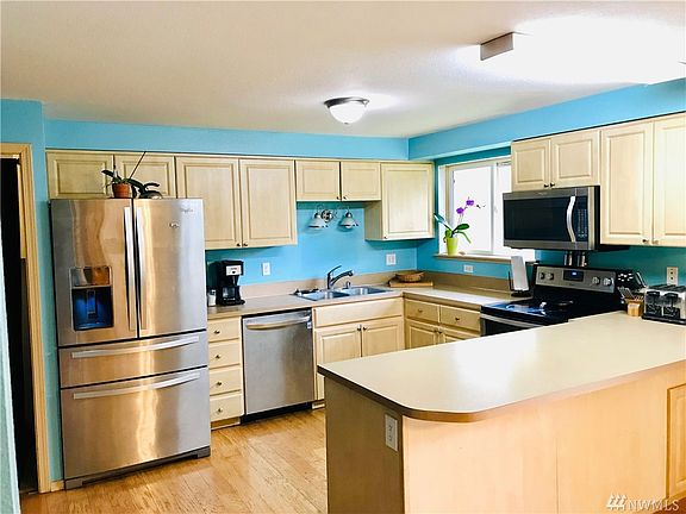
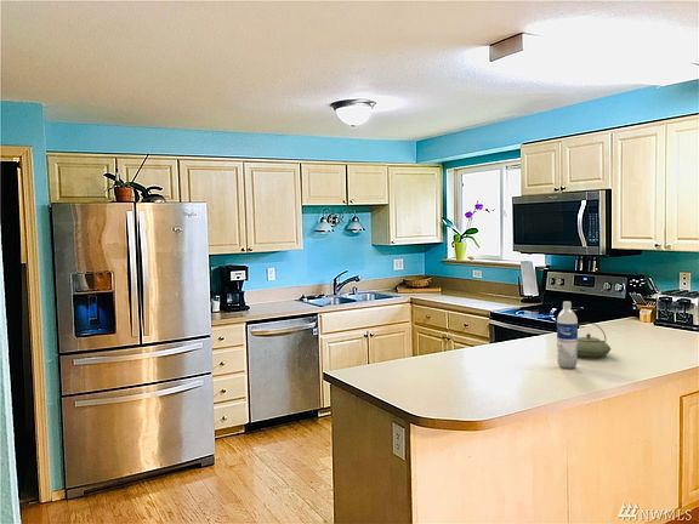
+ water bottle [556,301,579,369]
+ teapot [576,321,613,359]
